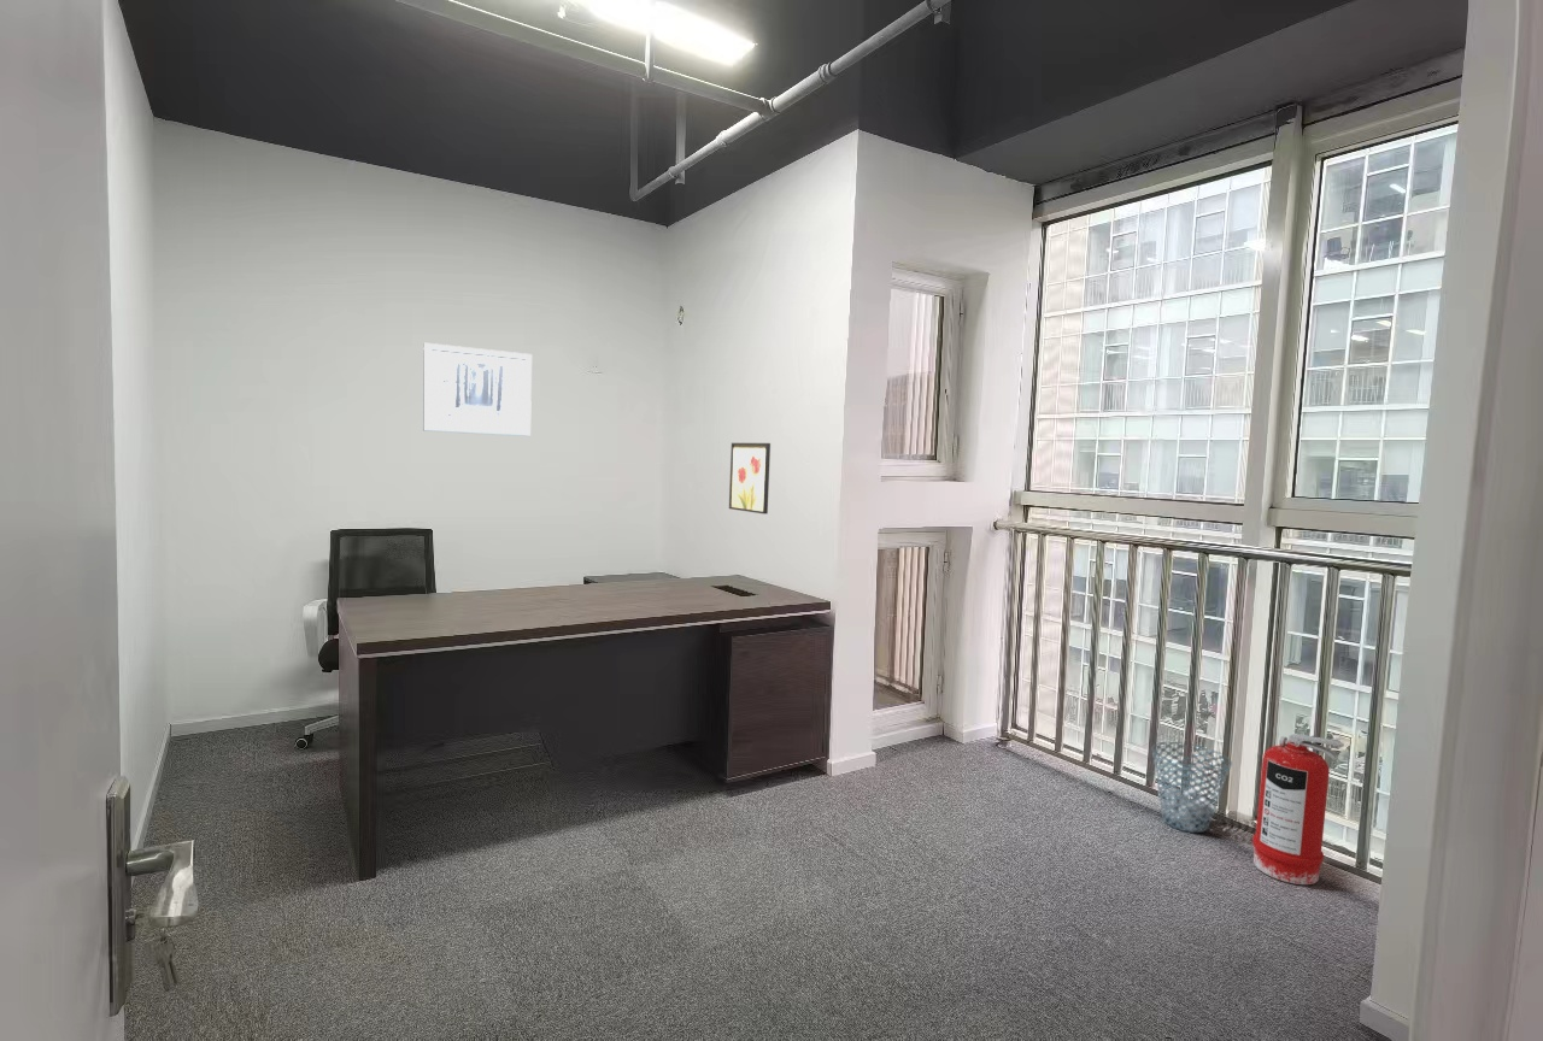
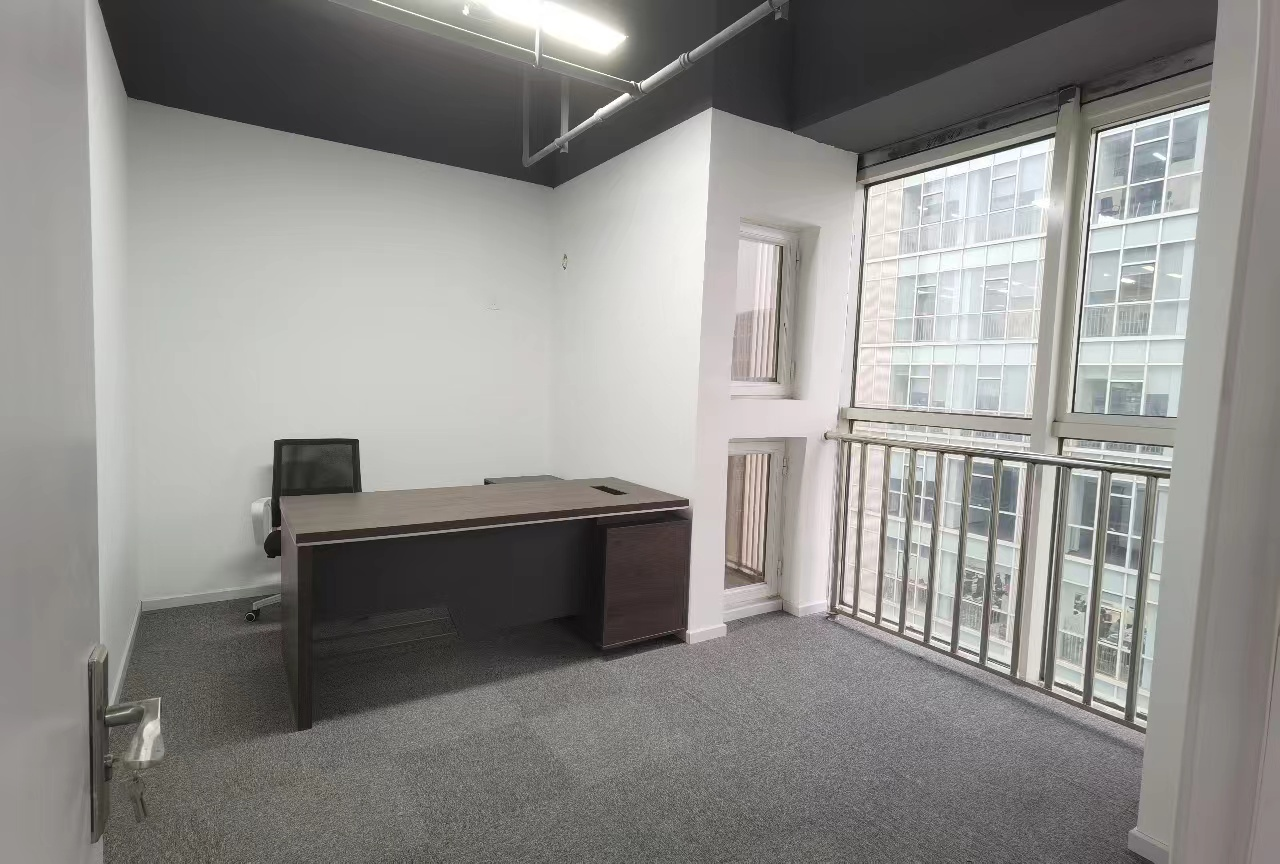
- waste basket [1150,741,1233,834]
- fire extinguisher [1251,733,1345,886]
- wall art [422,342,533,437]
- wall art [728,442,772,514]
